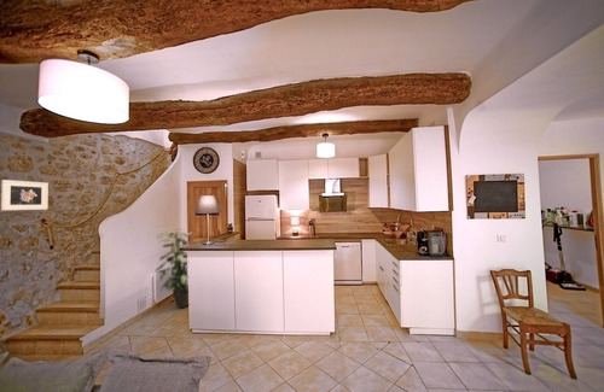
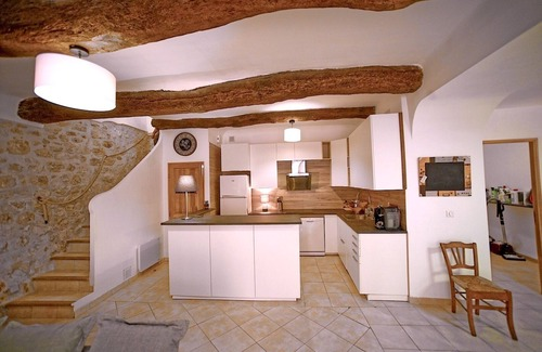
- indoor plant [155,227,196,309]
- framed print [0,179,50,211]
